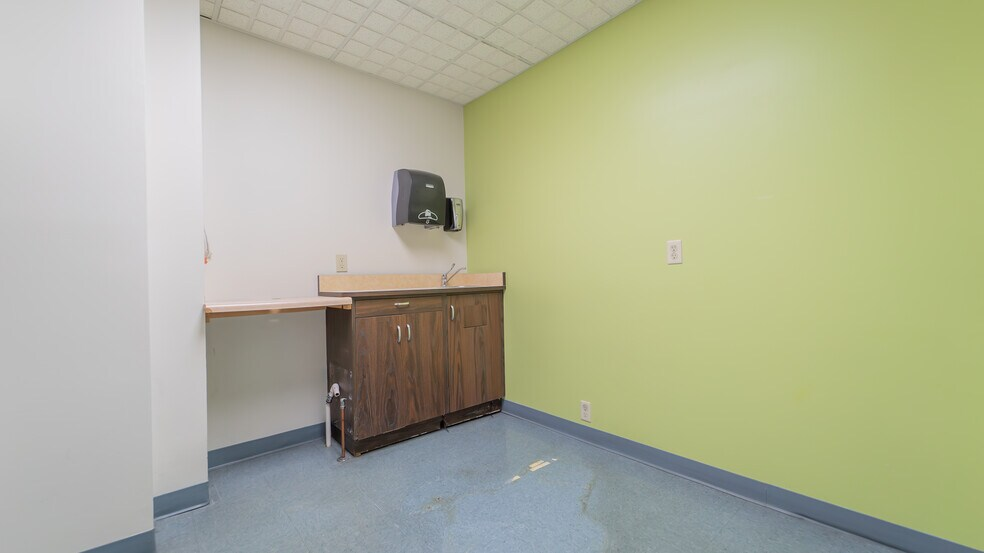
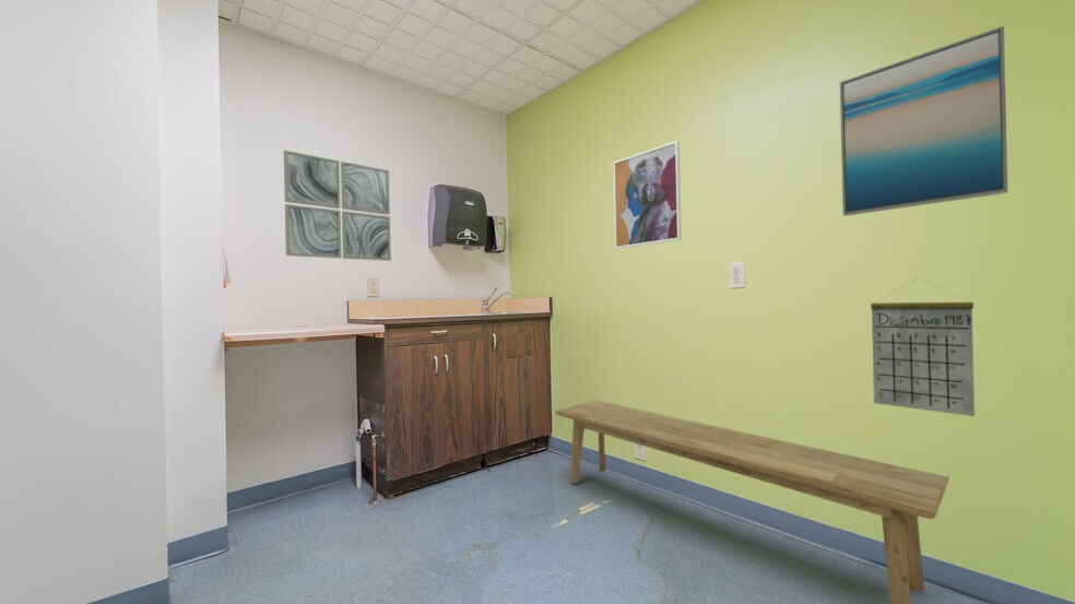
+ wall art [839,25,1009,217]
+ bench [554,399,950,604]
+ wall art [283,149,392,262]
+ calendar [870,277,976,417]
+ wall art [613,140,683,249]
